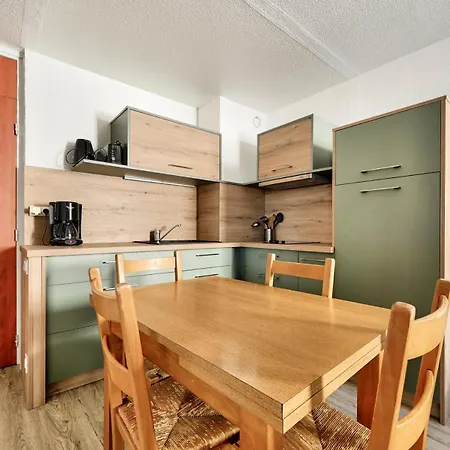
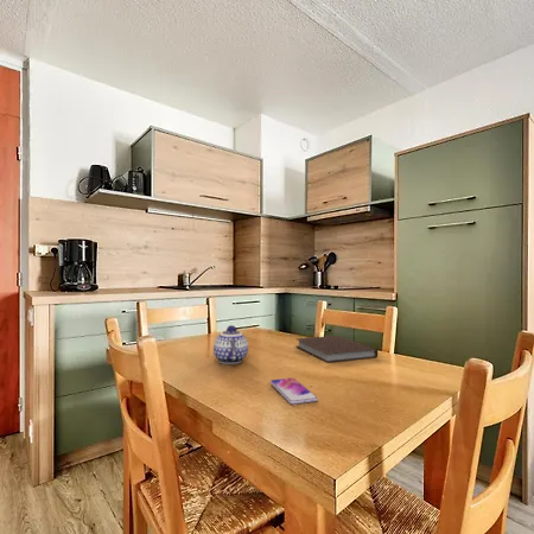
+ notebook [294,335,379,364]
+ smartphone [269,377,319,405]
+ teapot [212,324,249,365]
